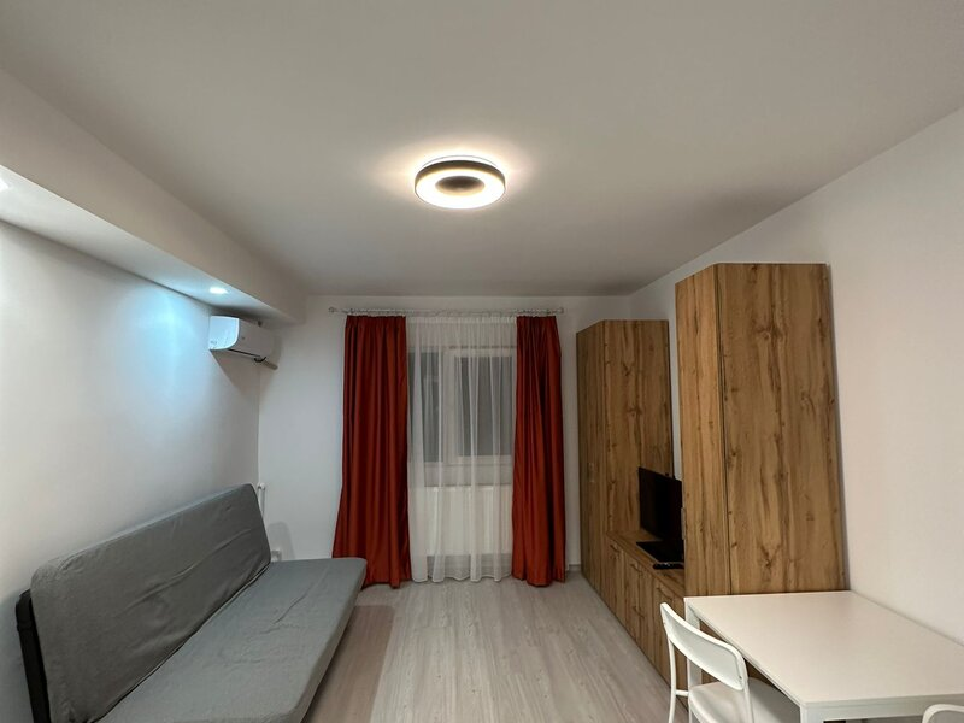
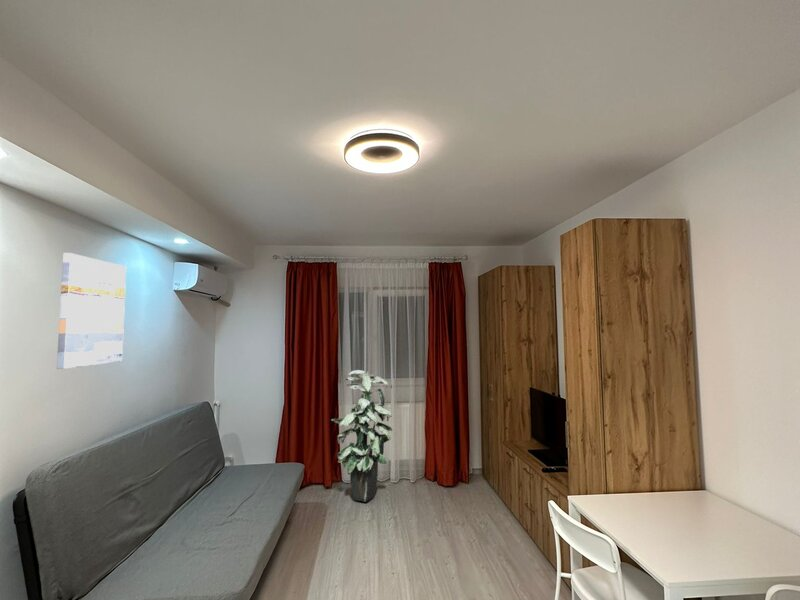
+ wall art [56,252,127,370]
+ indoor plant [331,369,393,503]
